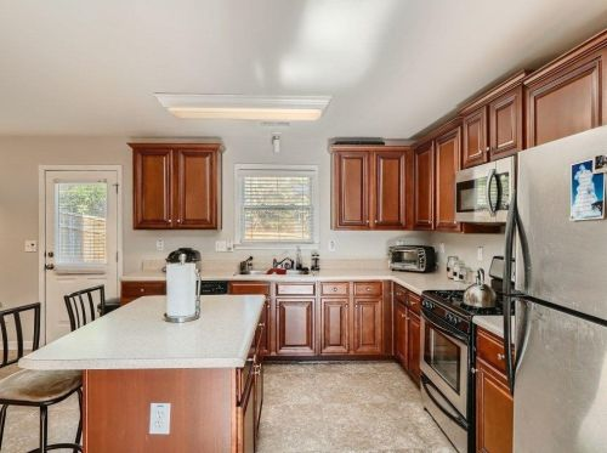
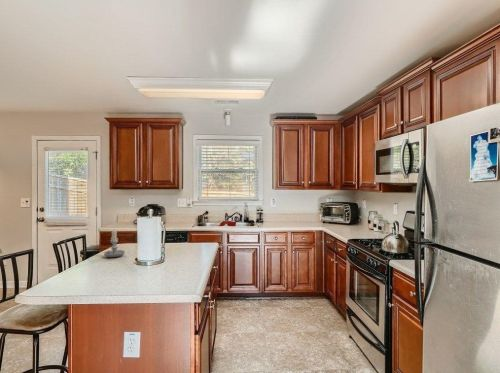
+ candle [103,229,126,258]
